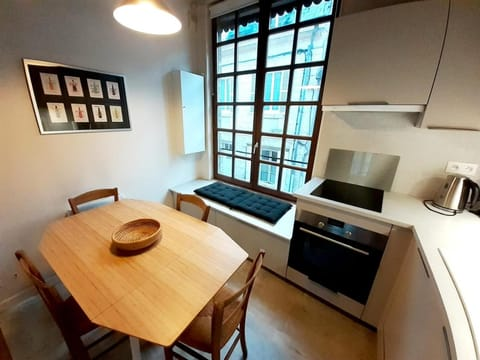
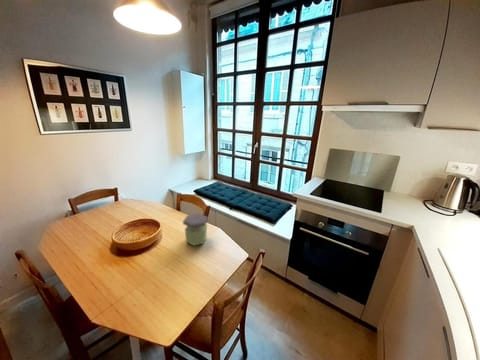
+ jar [182,213,209,247]
